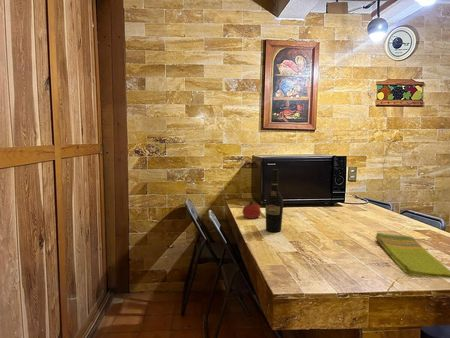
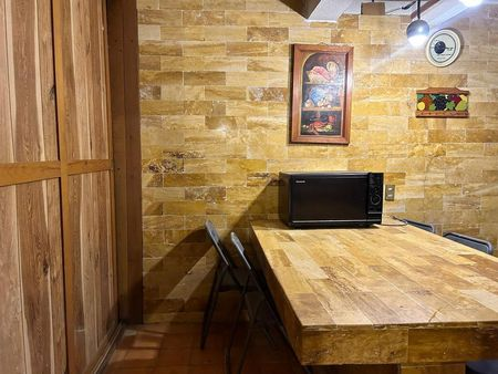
- fruit [241,199,262,220]
- dish towel [375,232,450,279]
- wine bottle [264,169,284,233]
